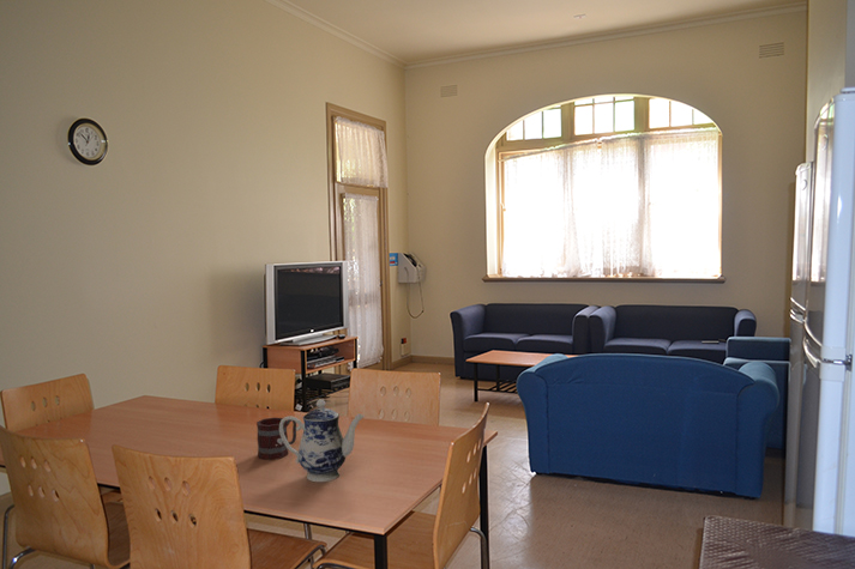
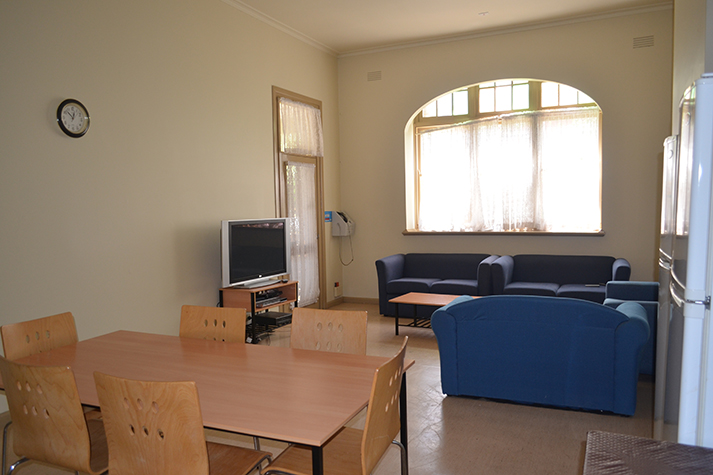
- teapot [279,398,365,483]
- mug [255,417,297,461]
